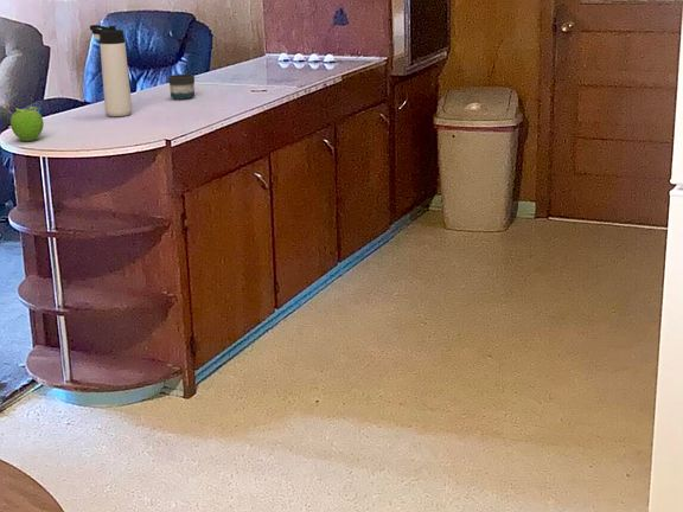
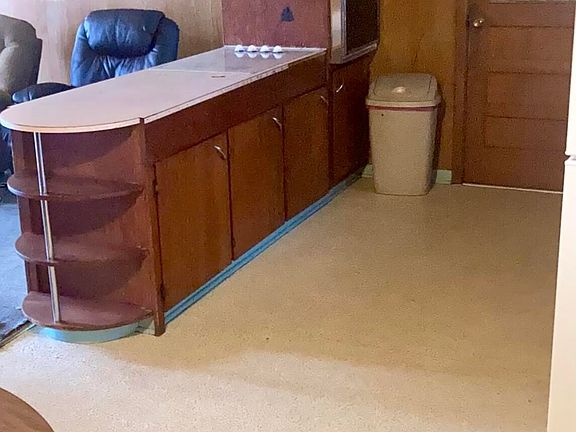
- mug [167,73,196,101]
- fruit [9,104,45,142]
- thermos bottle [89,24,133,117]
